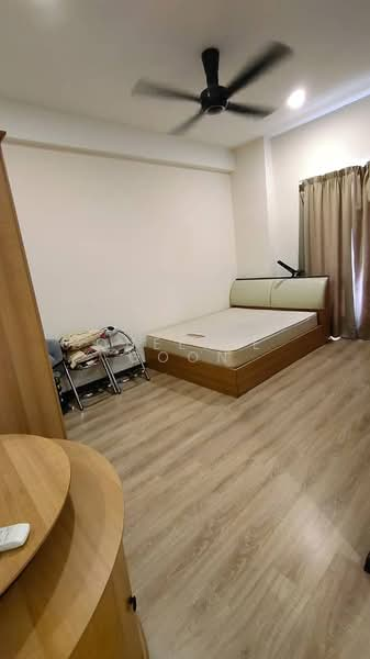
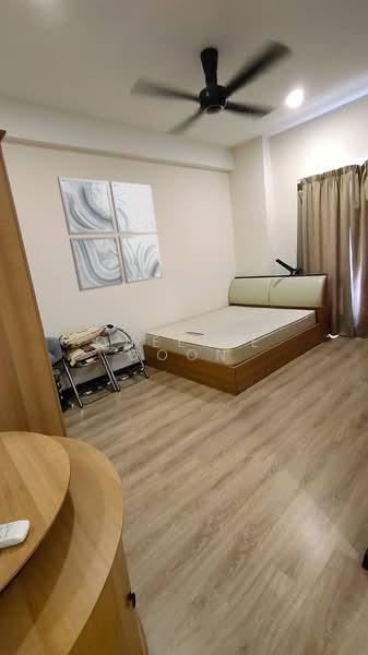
+ wall art [57,176,164,293]
